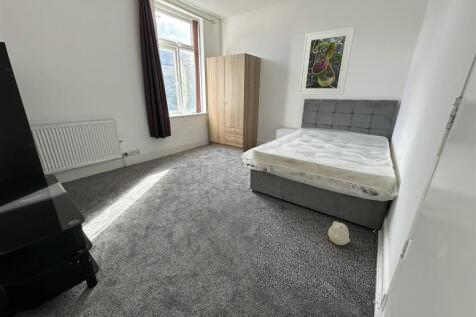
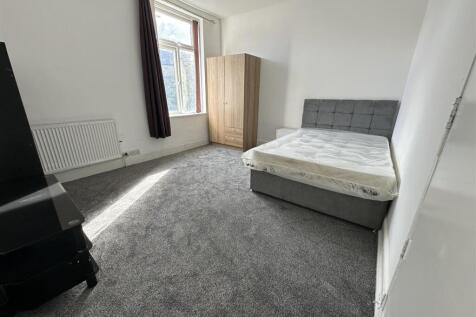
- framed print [298,25,356,96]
- plush toy [327,221,351,246]
